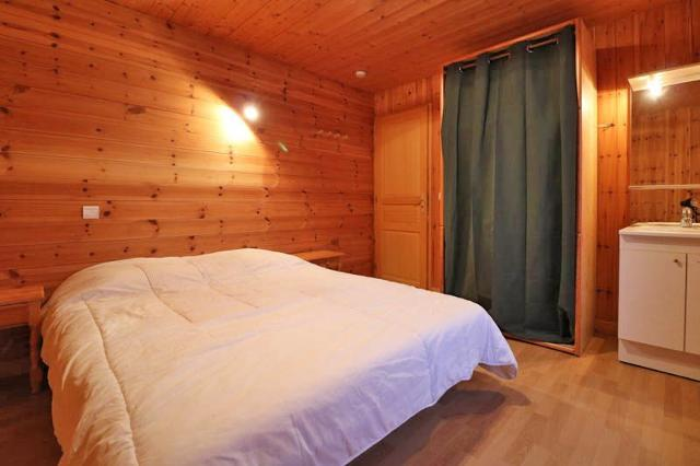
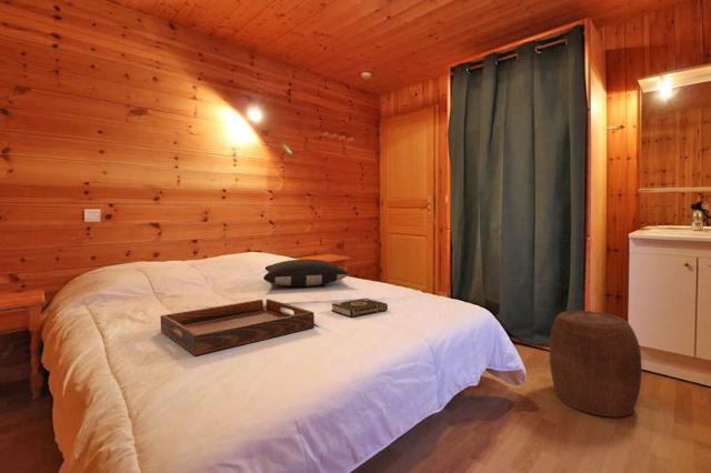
+ pillow [262,258,350,288]
+ serving tray [159,298,316,356]
+ book [330,298,389,319]
+ stool [549,310,643,417]
